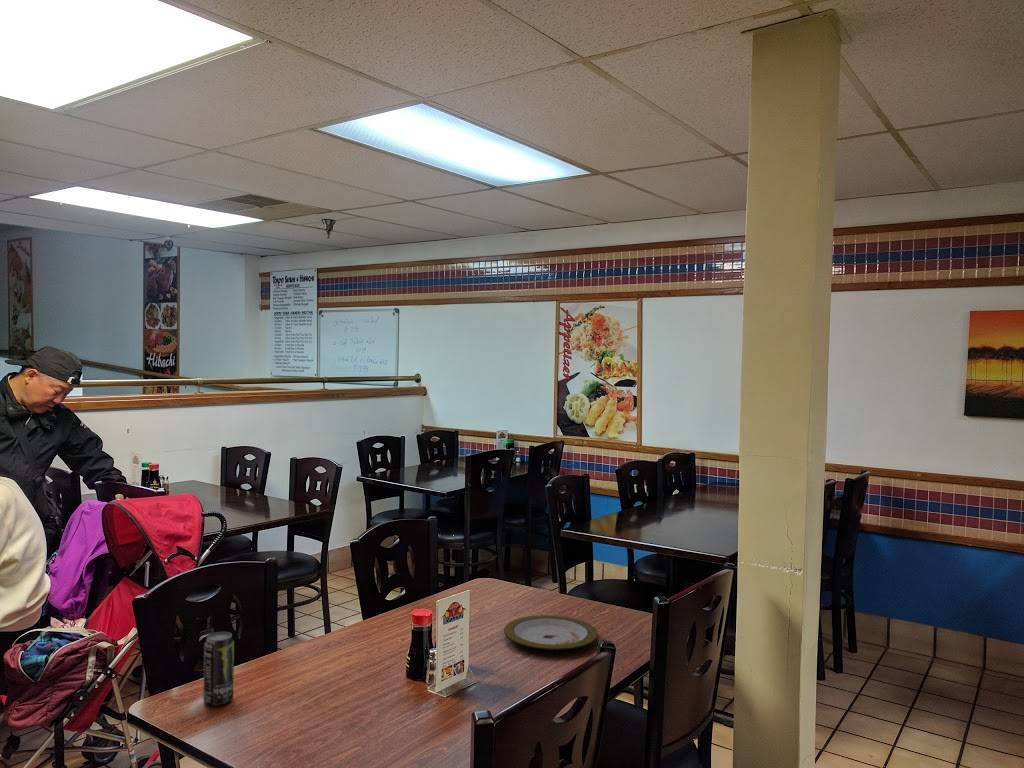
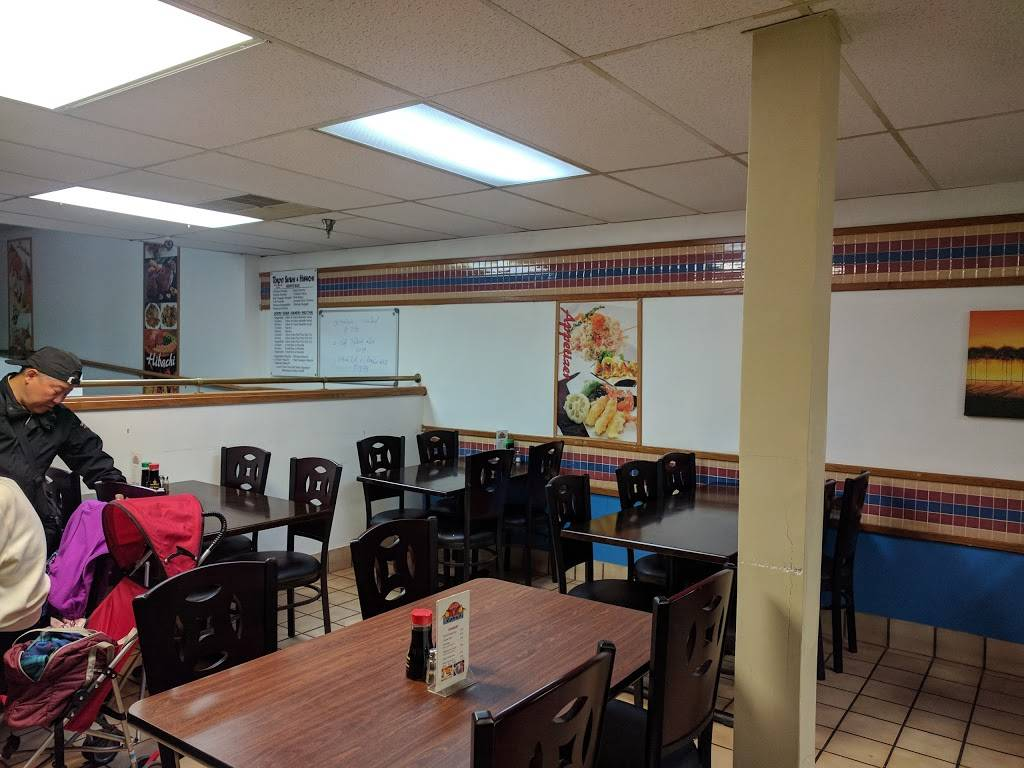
- plate [503,614,599,651]
- beverage can [202,631,235,706]
